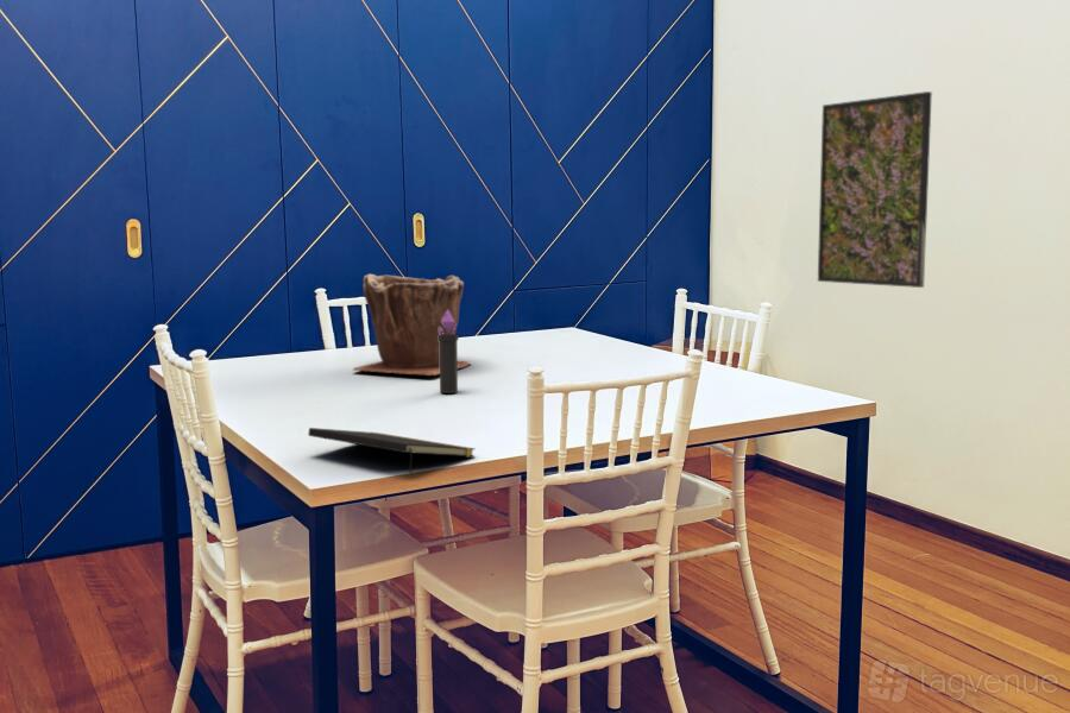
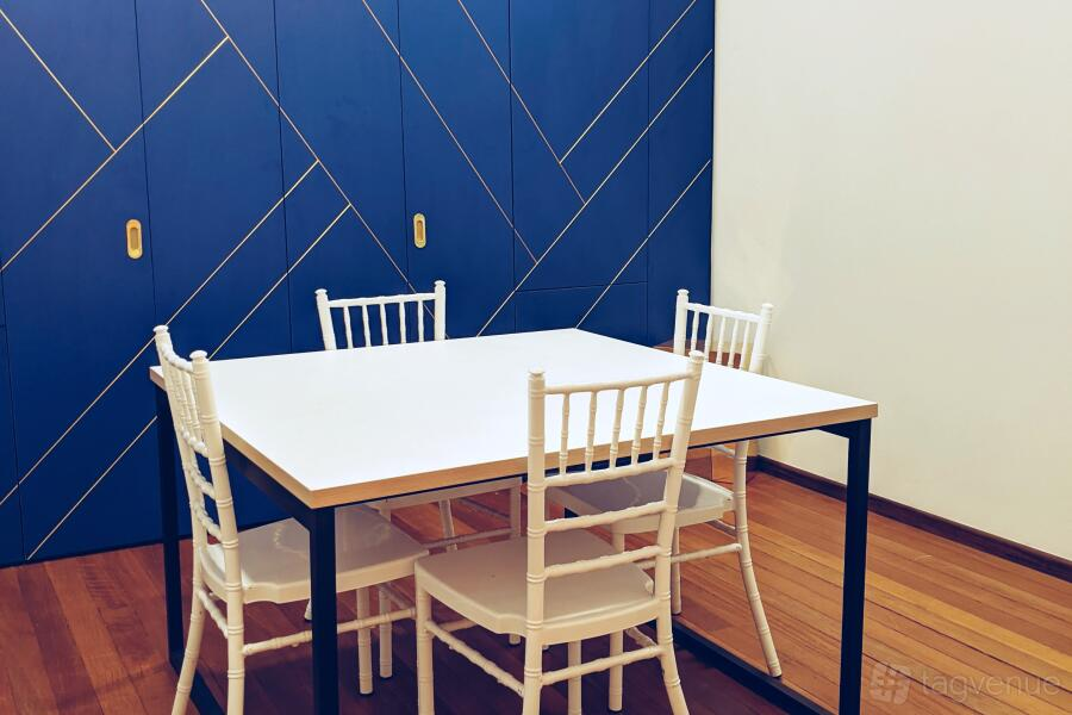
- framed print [817,90,933,289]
- plant pot [352,273,472,377]
- candle [439,310,460,395]
- notepad [307,427,477,474]
